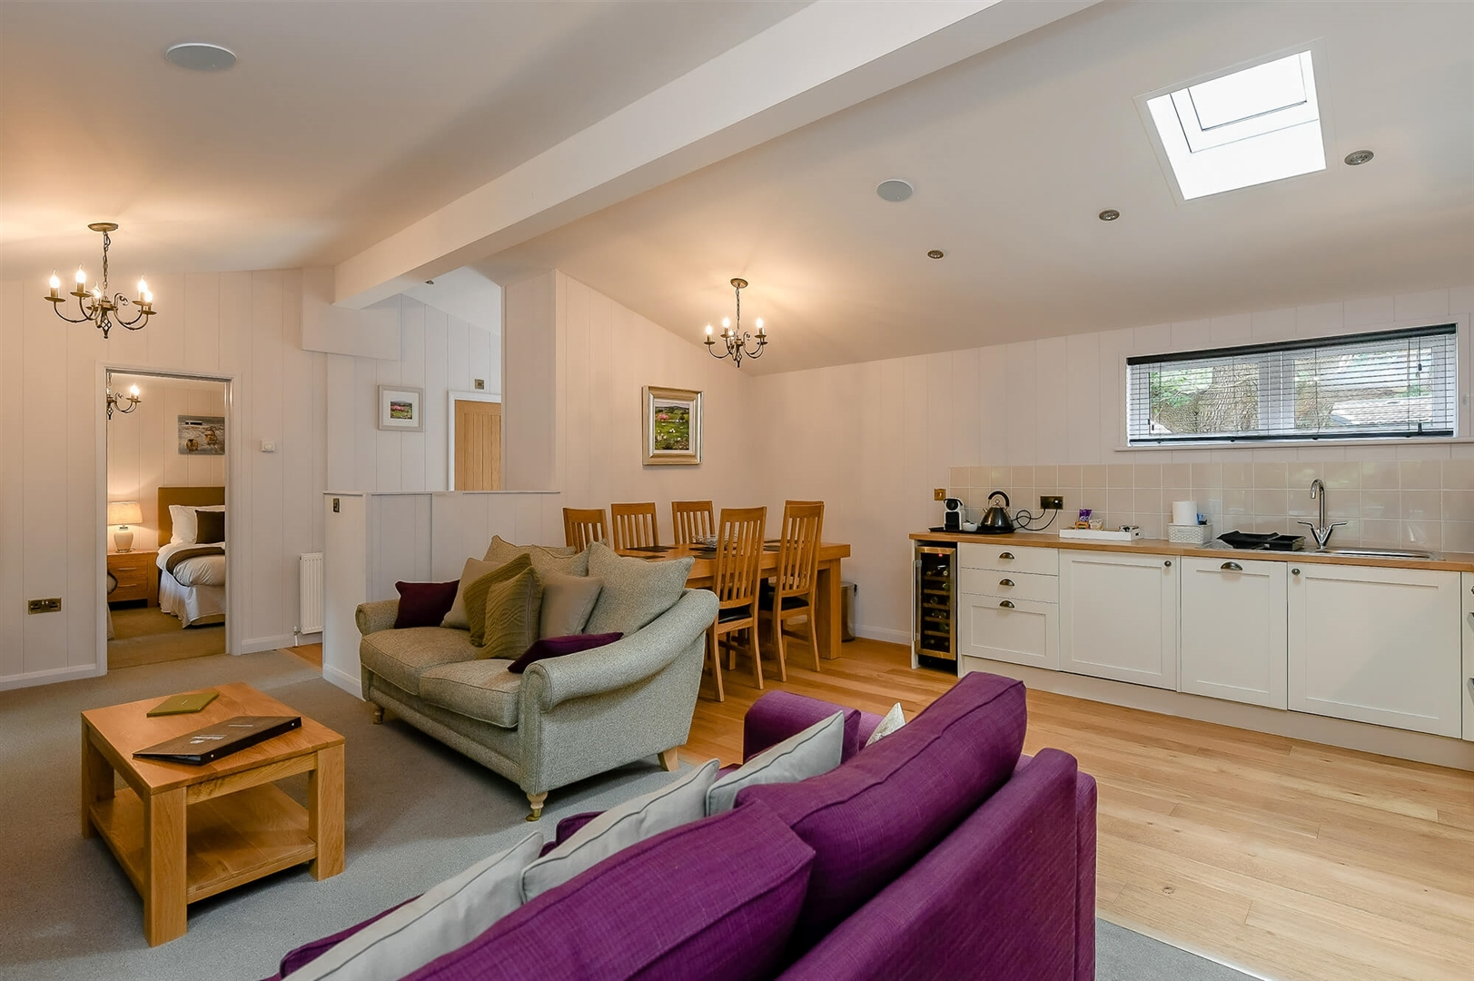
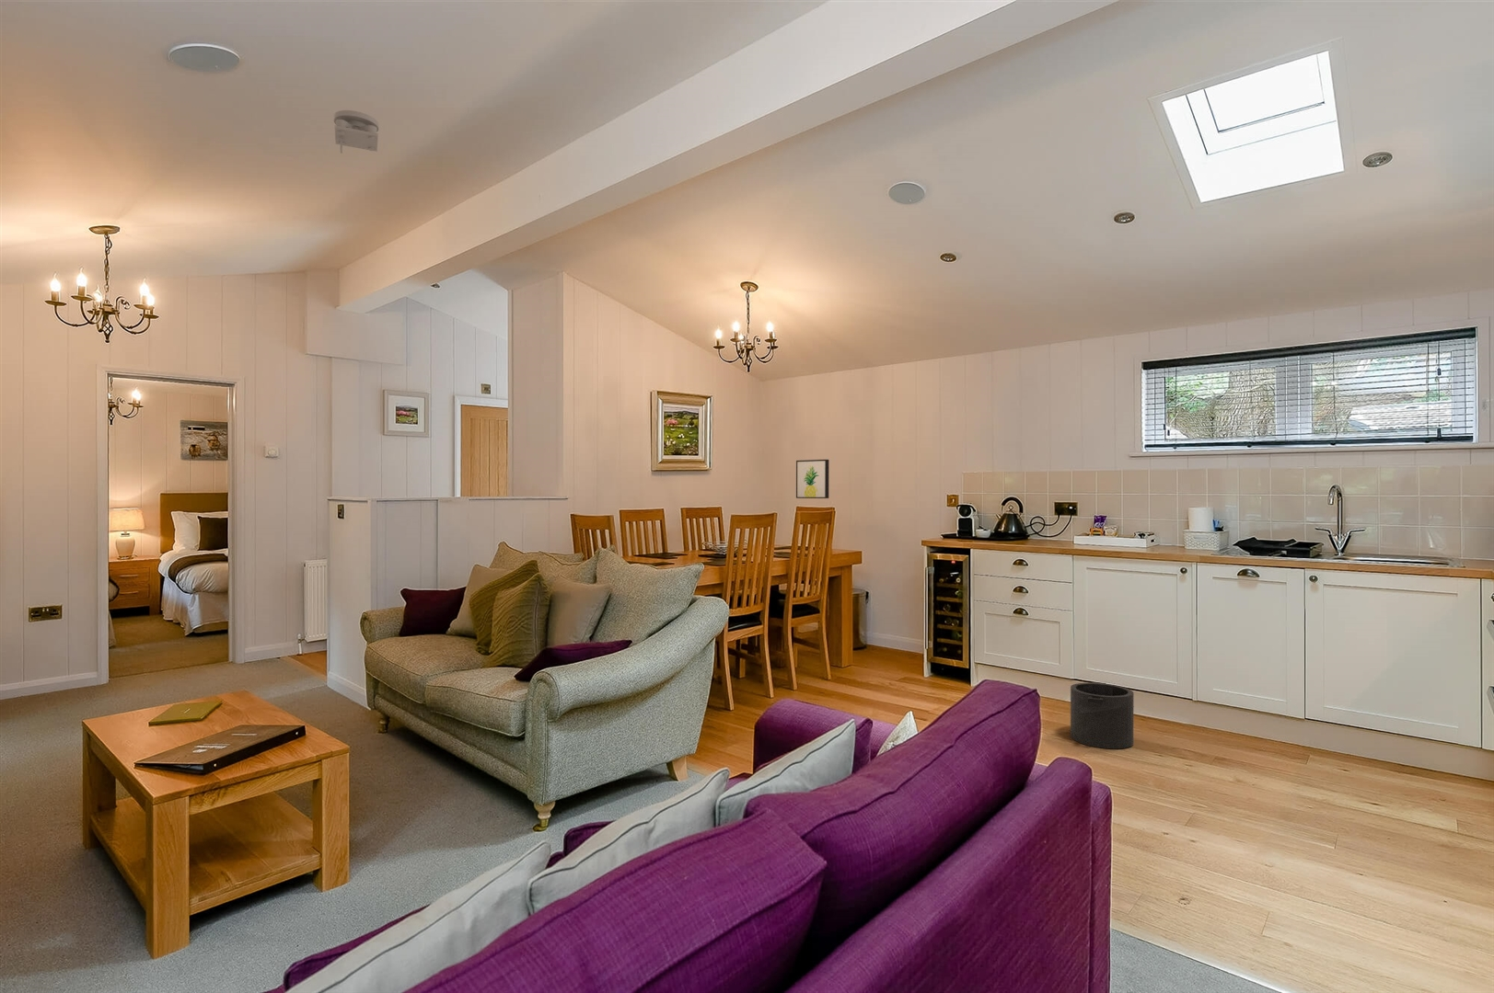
+ smoke detector [333,110,379,154]
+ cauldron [1069,682,1134,749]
+ wall art [795,459,830,499]
